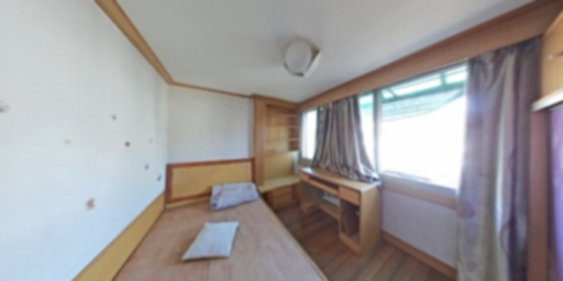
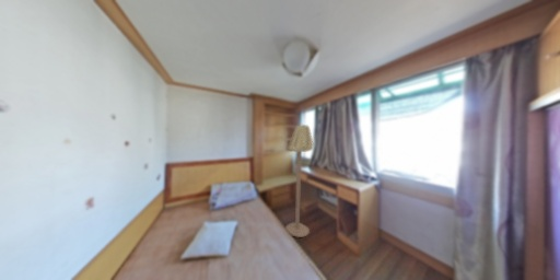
+ floor lamp [284,124,315,238]
